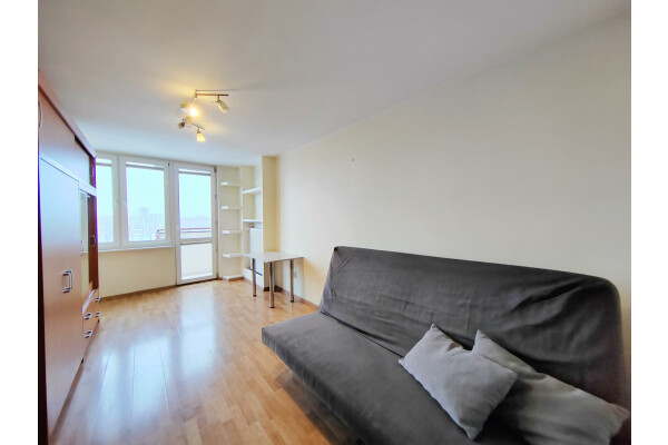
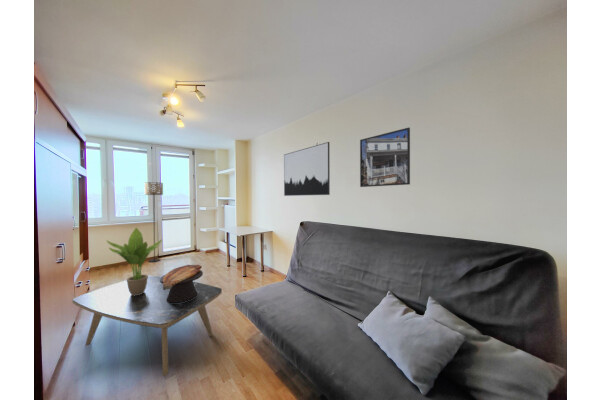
+ potted plant [106,227,163,296]
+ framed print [359,126,411,188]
+ wall art [283,141,331,197]
+ coffee table [72,275,223,377]
+ floor lamp [143,181,164,263]
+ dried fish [160,264,204,303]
